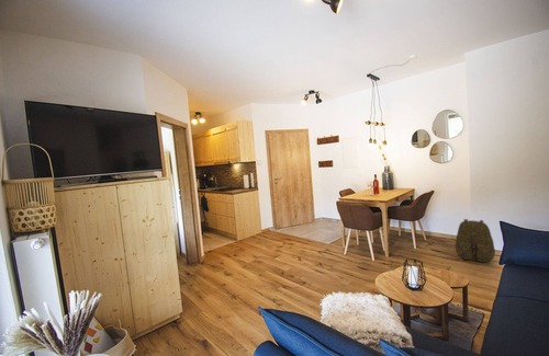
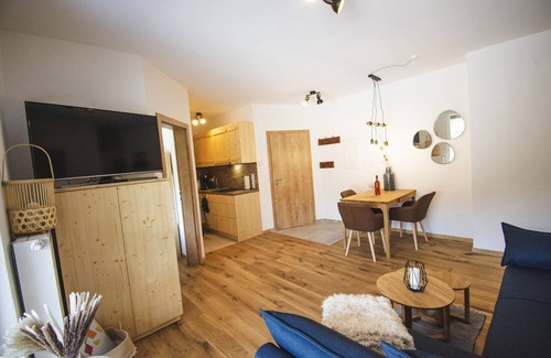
- backpack [453,218,496,263]
